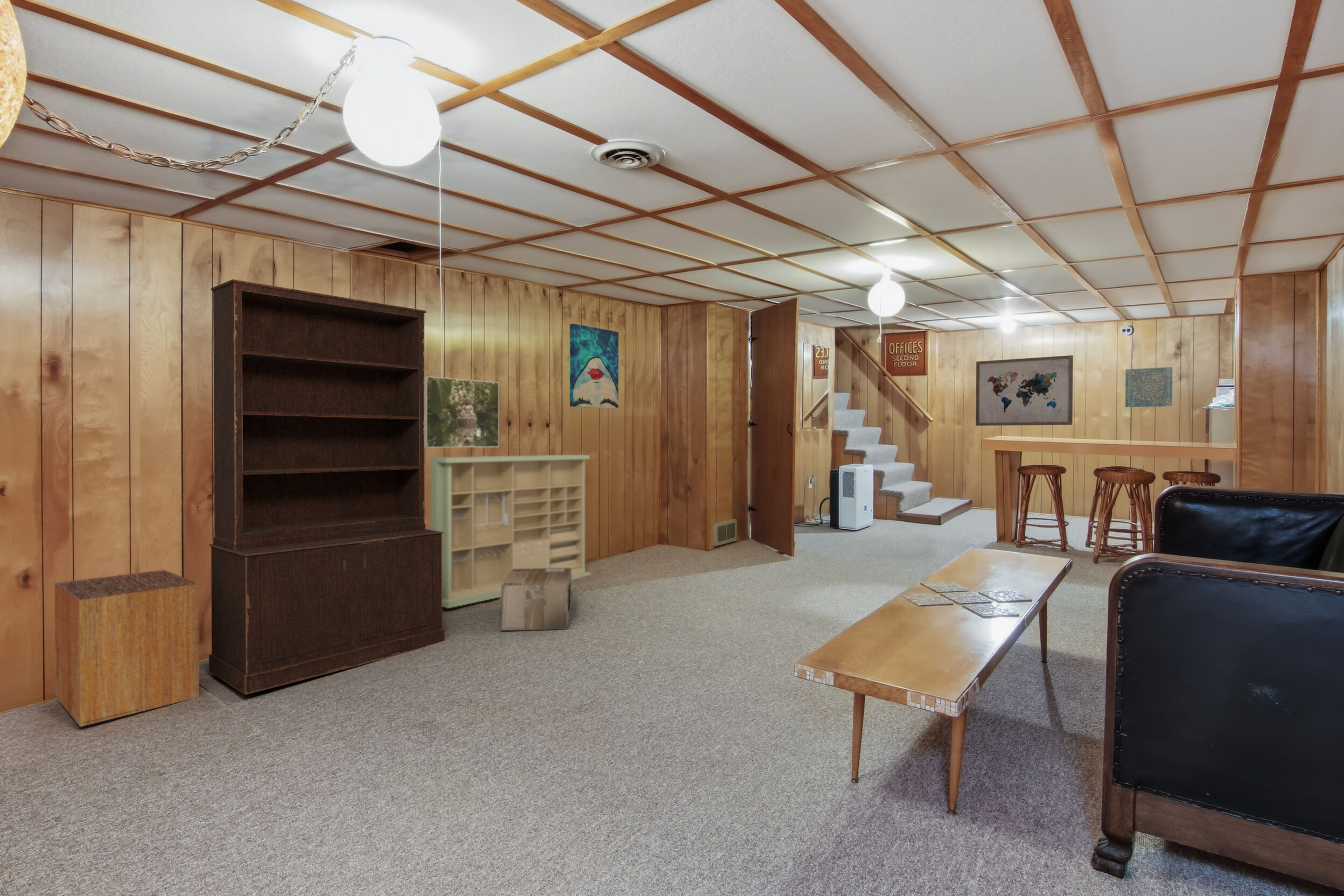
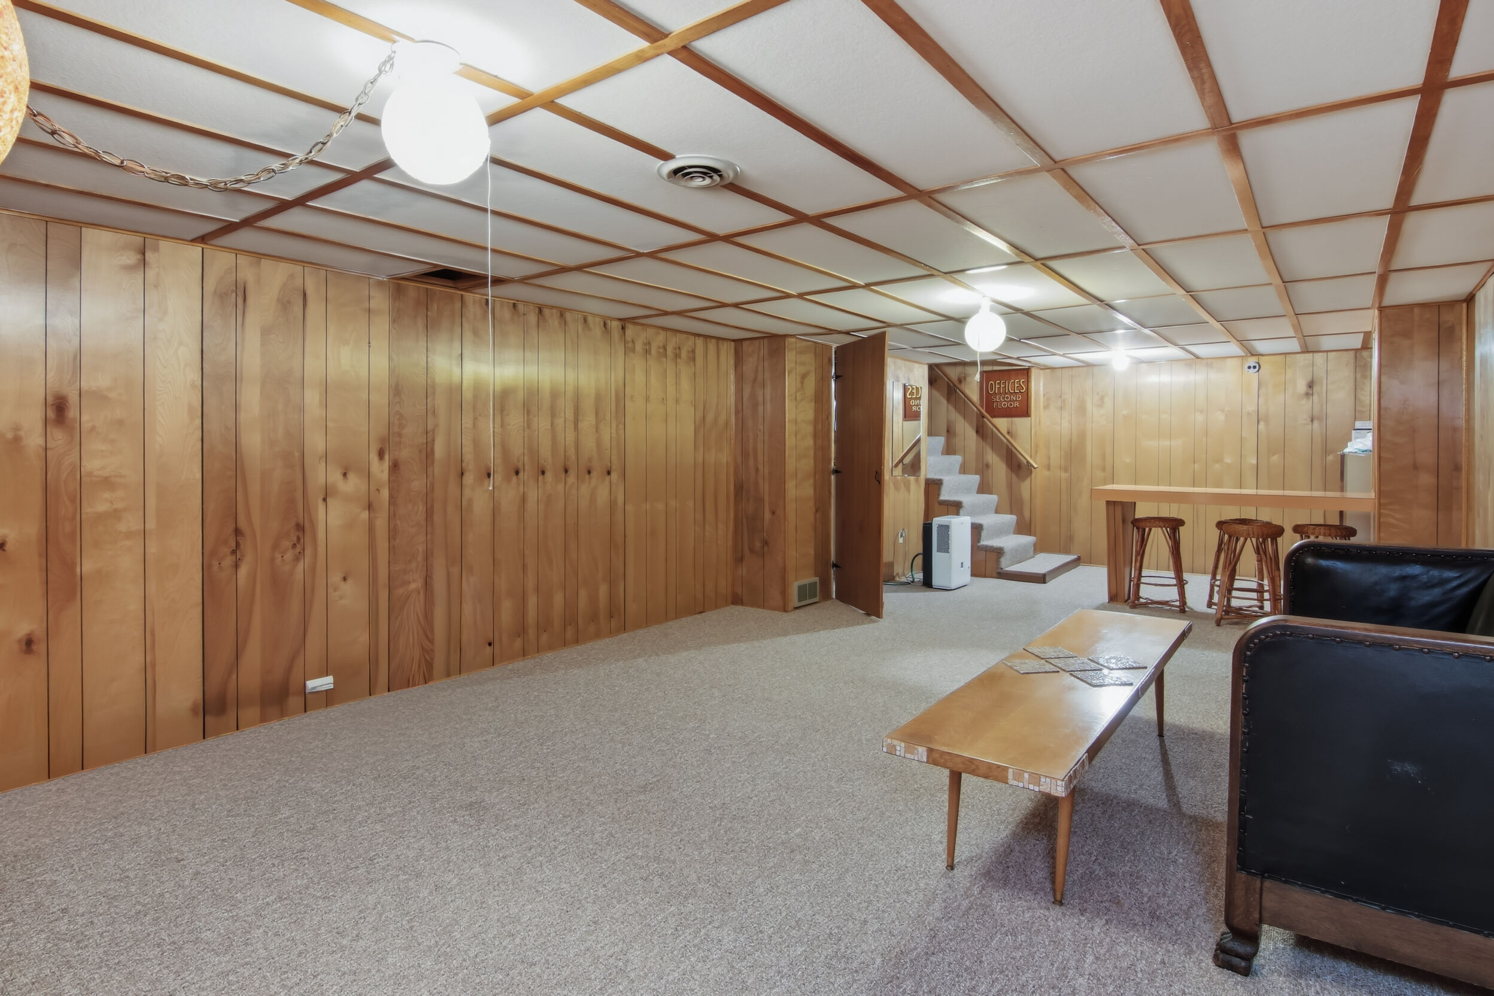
- cardboard box [500,568,572,632]
- wall art [1125,367,1173,408]
- storage cabinet [430,454,592,609]
- bookcase [208,279,445,695]
- wall art [975,355,1074,426]
- wall art [569,323,619,410]
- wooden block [54,569,200,727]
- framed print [424,376,500,448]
